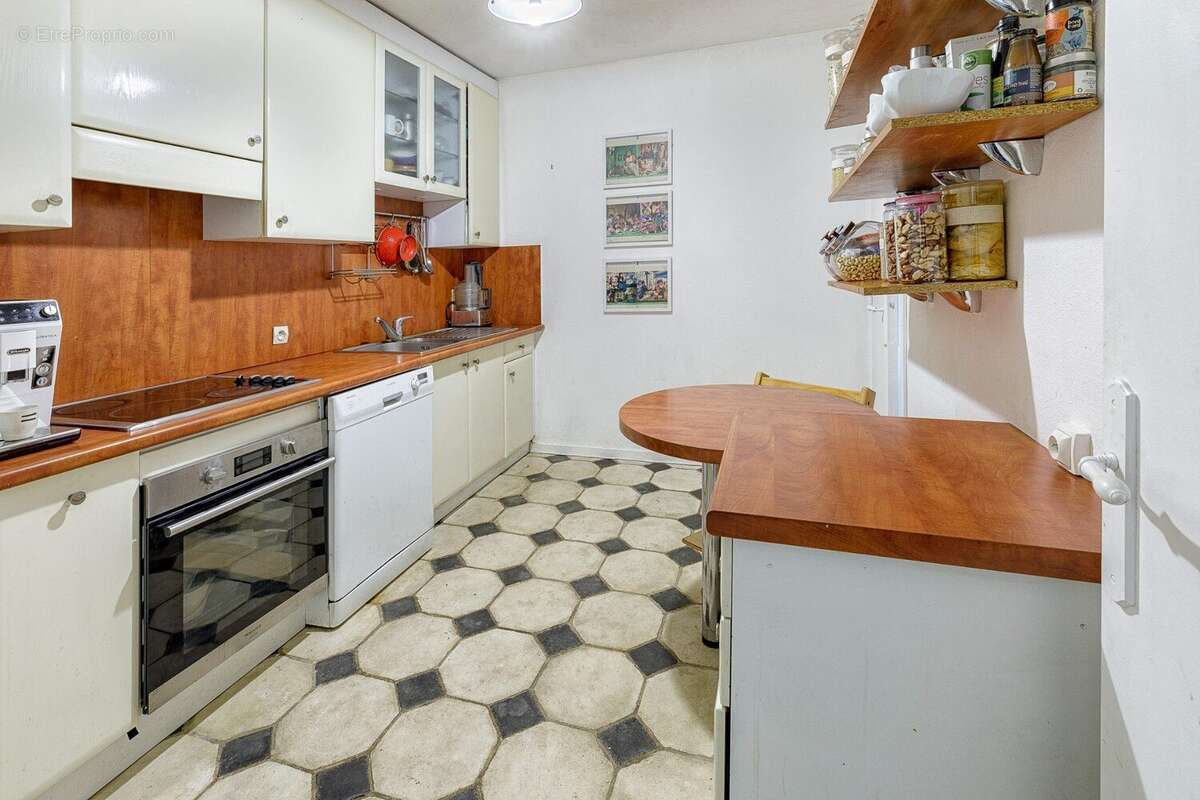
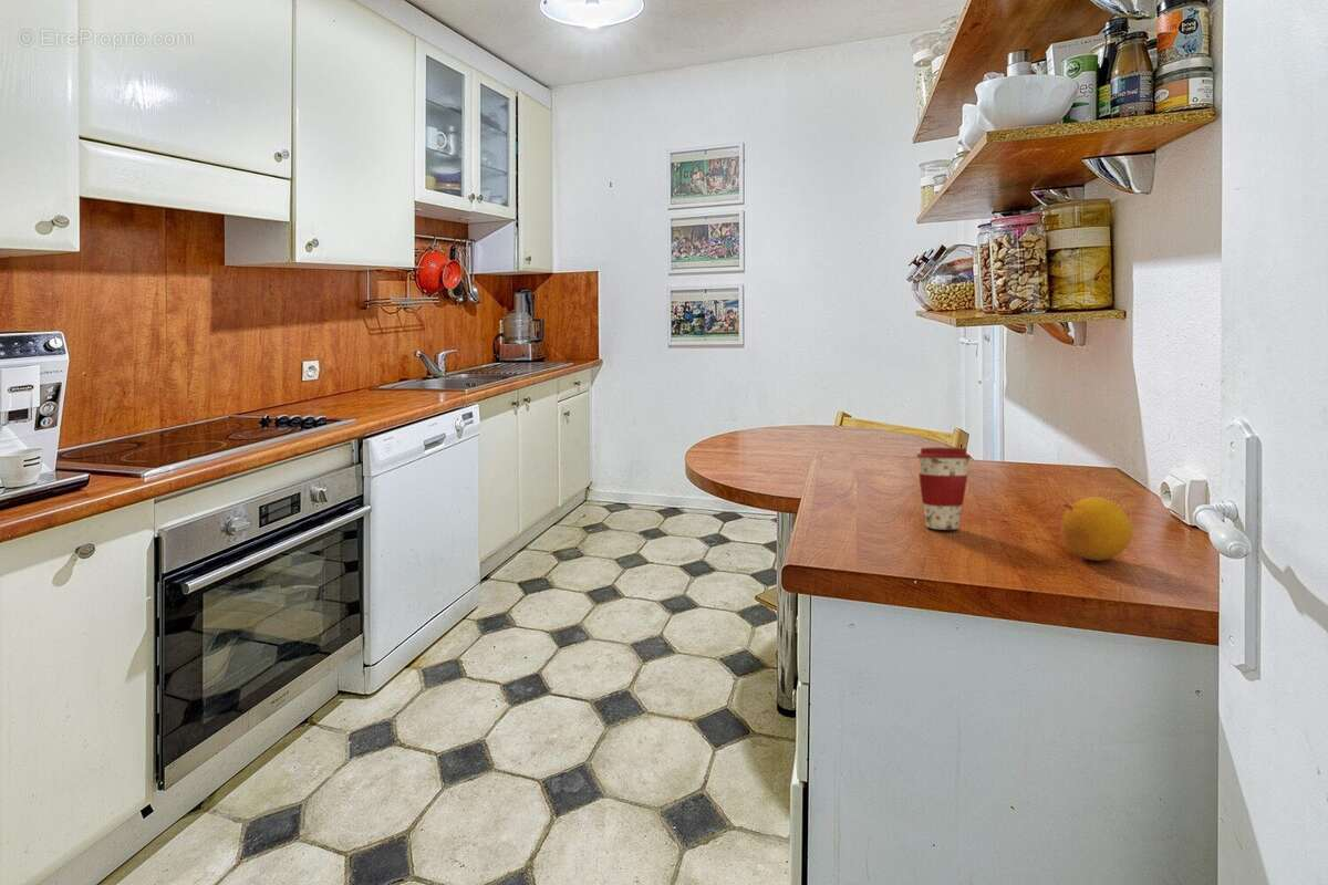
+ coffee cup [915,446,972,531]
+ fruit [1059,497,1133,562]
